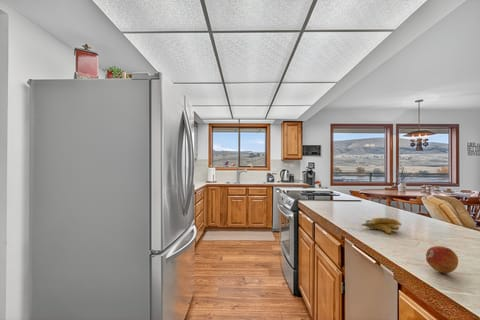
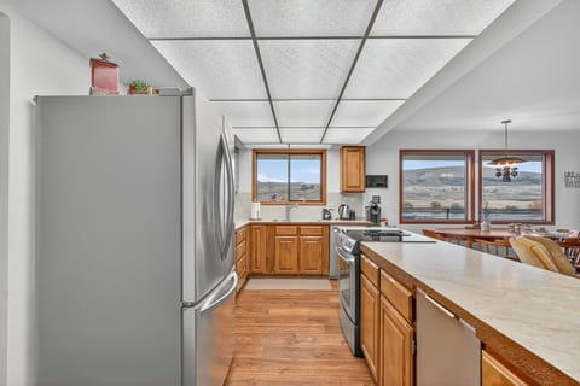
- fruit [425,245,459,274]
- banana [360,217,402,235]
